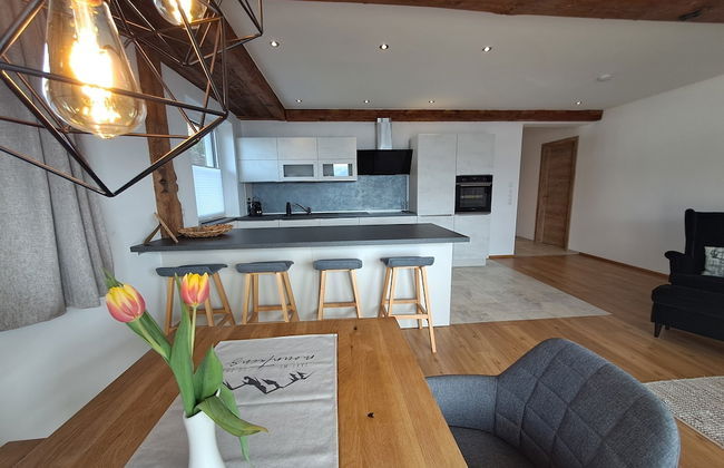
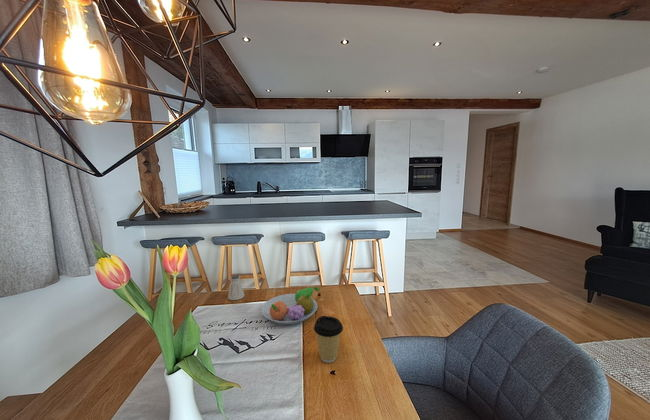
+ saltshaker [227,274,245,301]
+ fruit bowl [260,286,320,326]
+ coffee cup [313,315,344,364]
